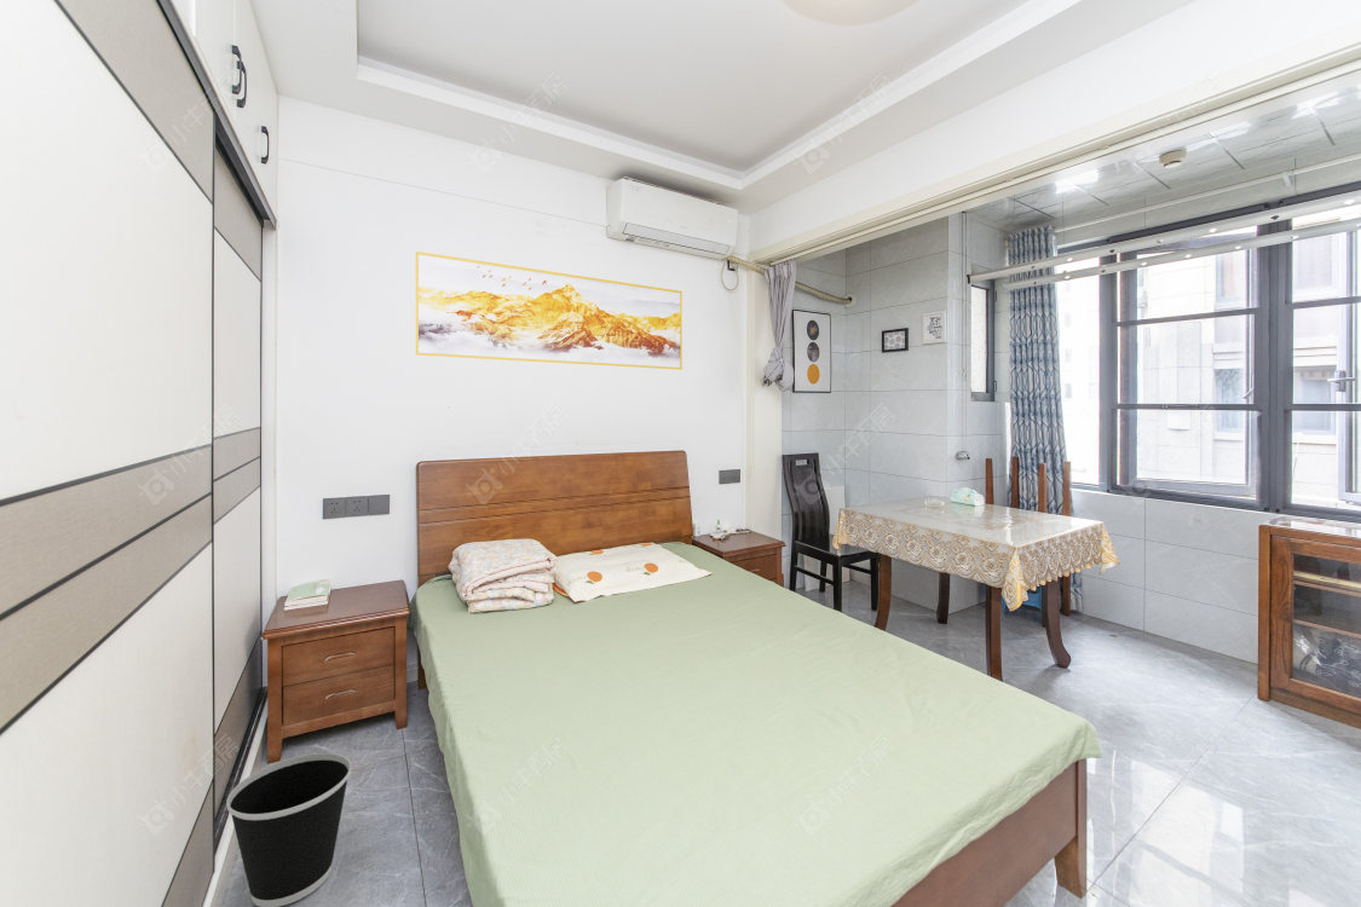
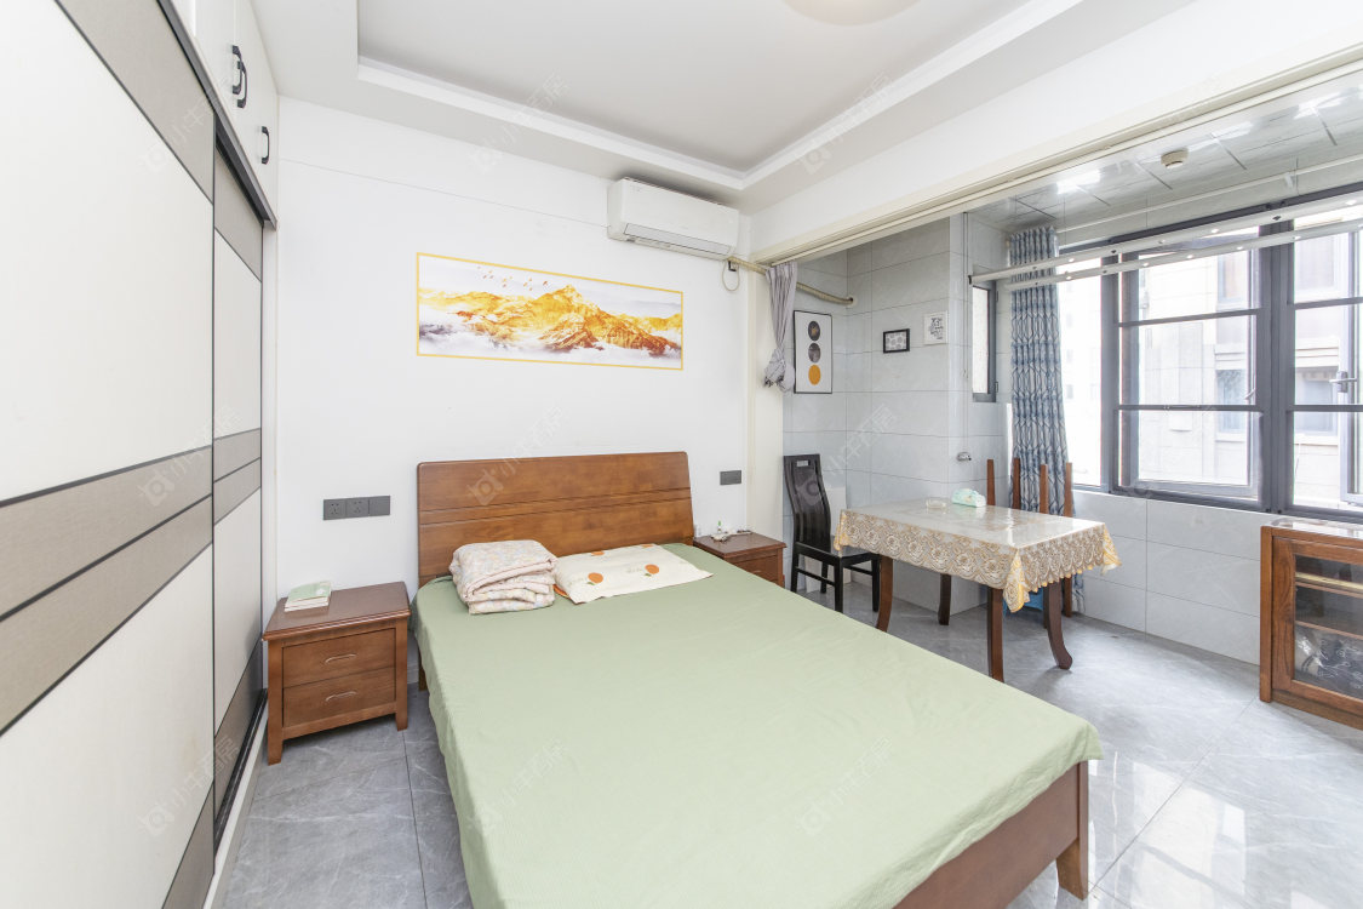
- wastebasket [225,752,352,907]
